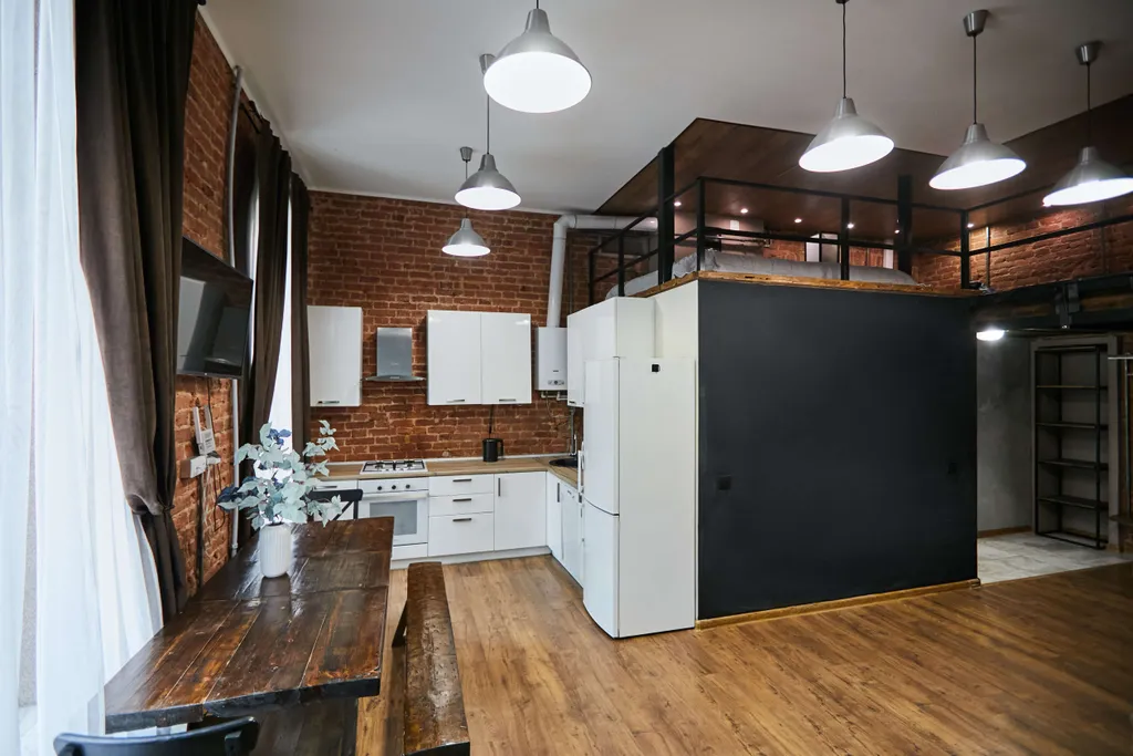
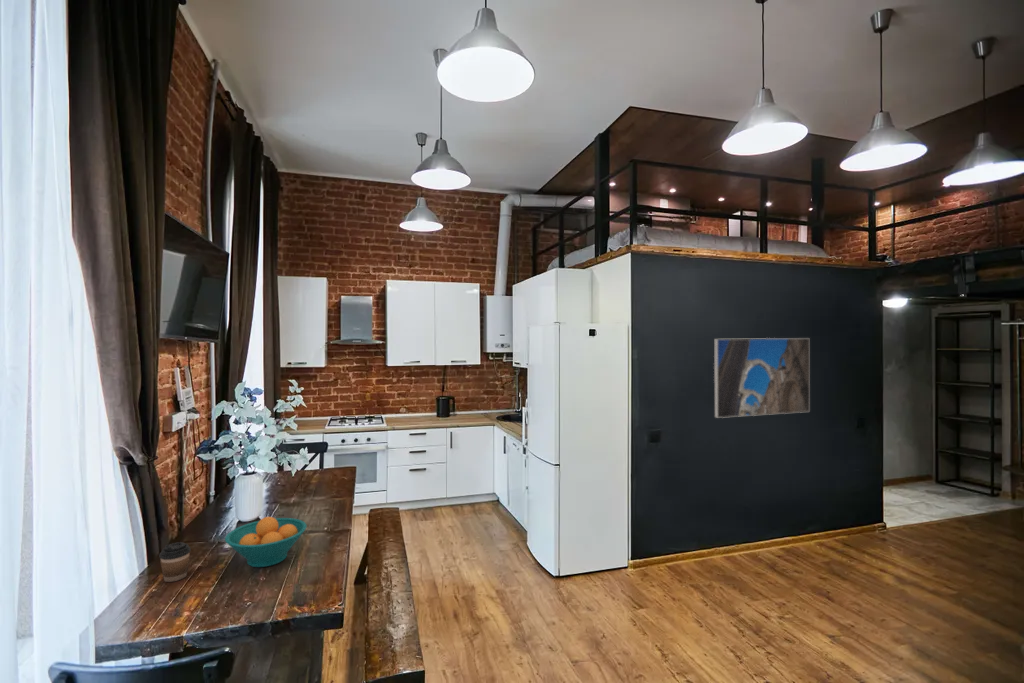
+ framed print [713,337,811,419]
+ coffee cup [158,541,192,583]
+ fruit bowl [224,516,308,568]
